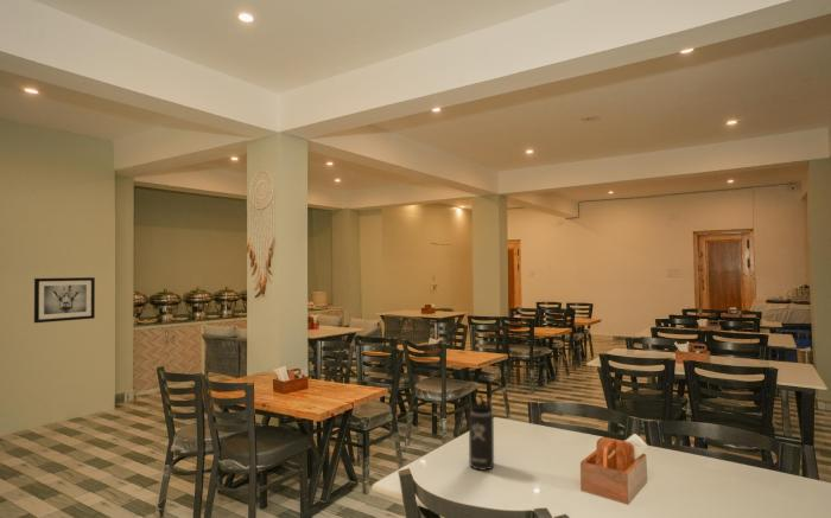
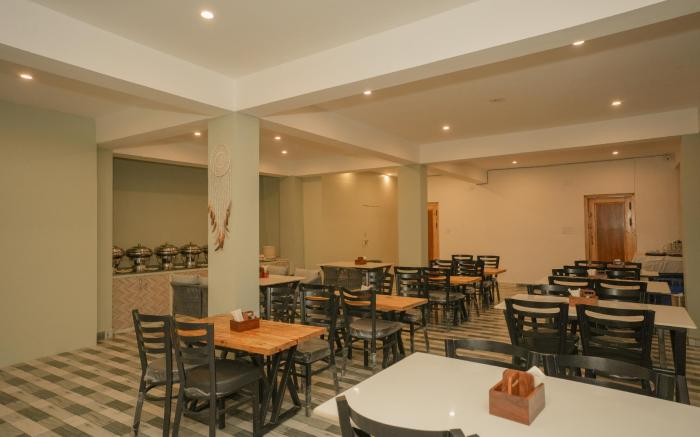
- wall art [33,276,96,324]
- thermos bottle [462,394,495,472]
